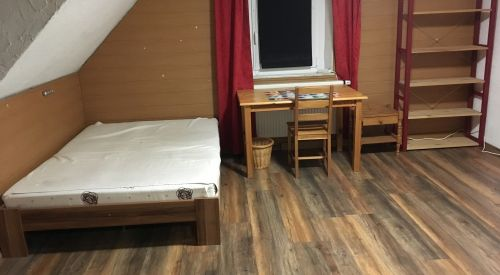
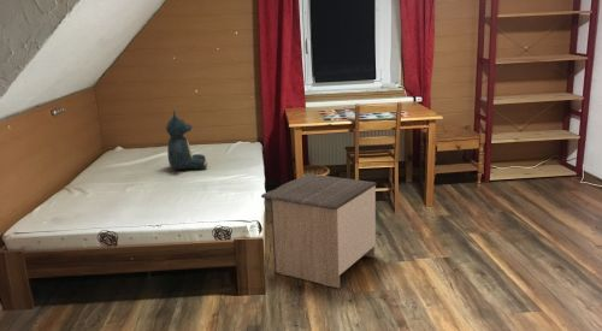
+ nightstand [260,172,378,289]
+ teddy bear [165,110,208,171]
